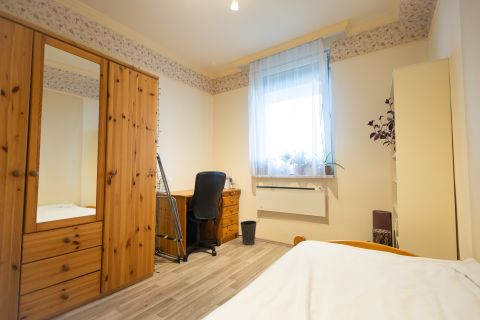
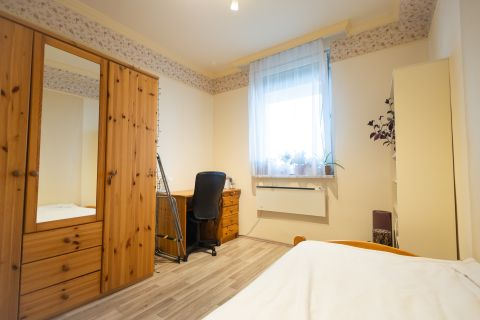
- waste basket [240,220,257,246]
